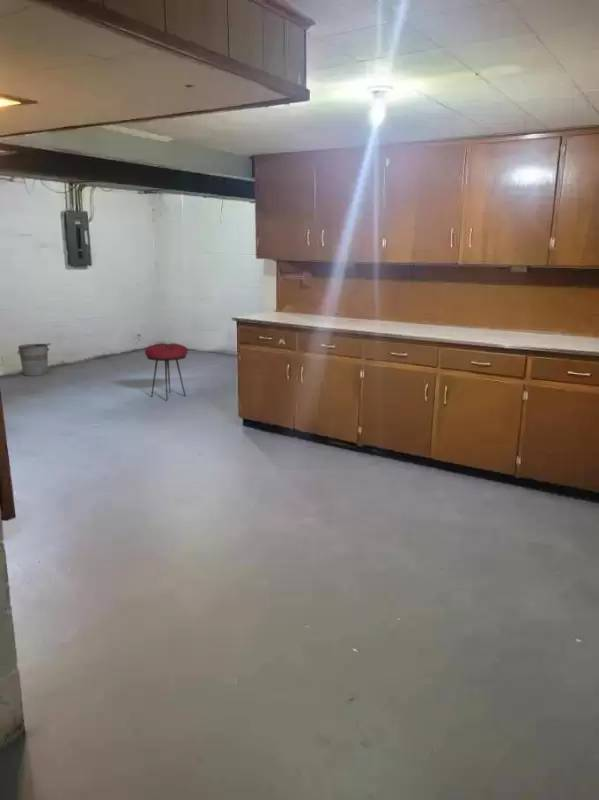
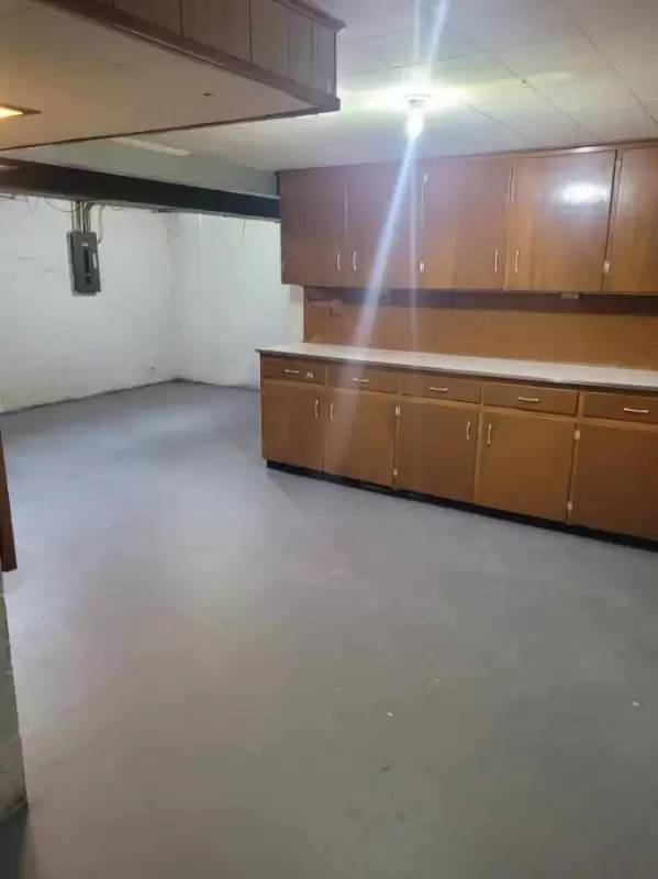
- bucket [16,343,52,377]
- stool [144,342,189,401]
